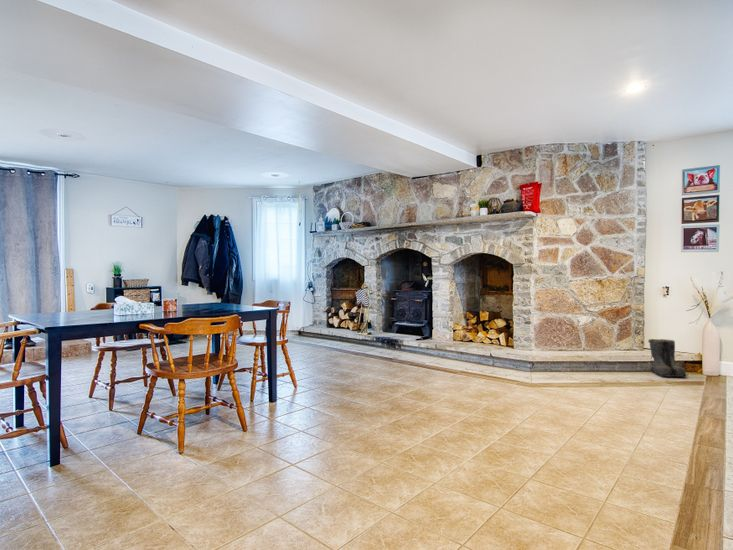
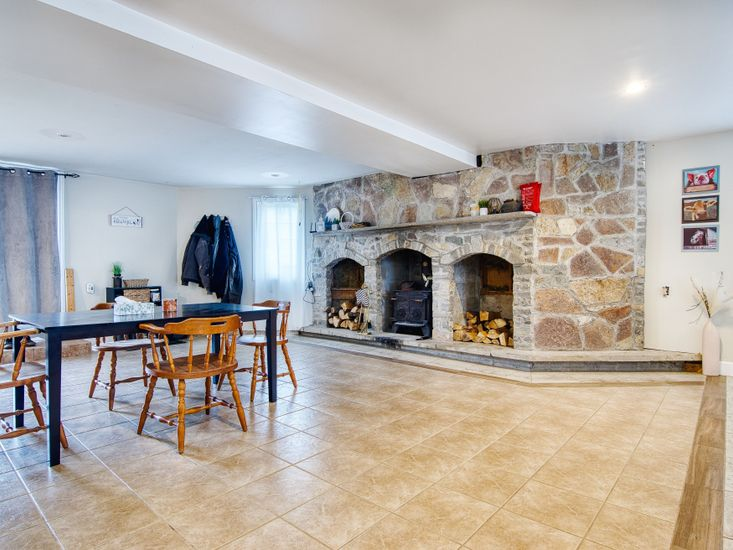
- boots [647,338,688,378]
